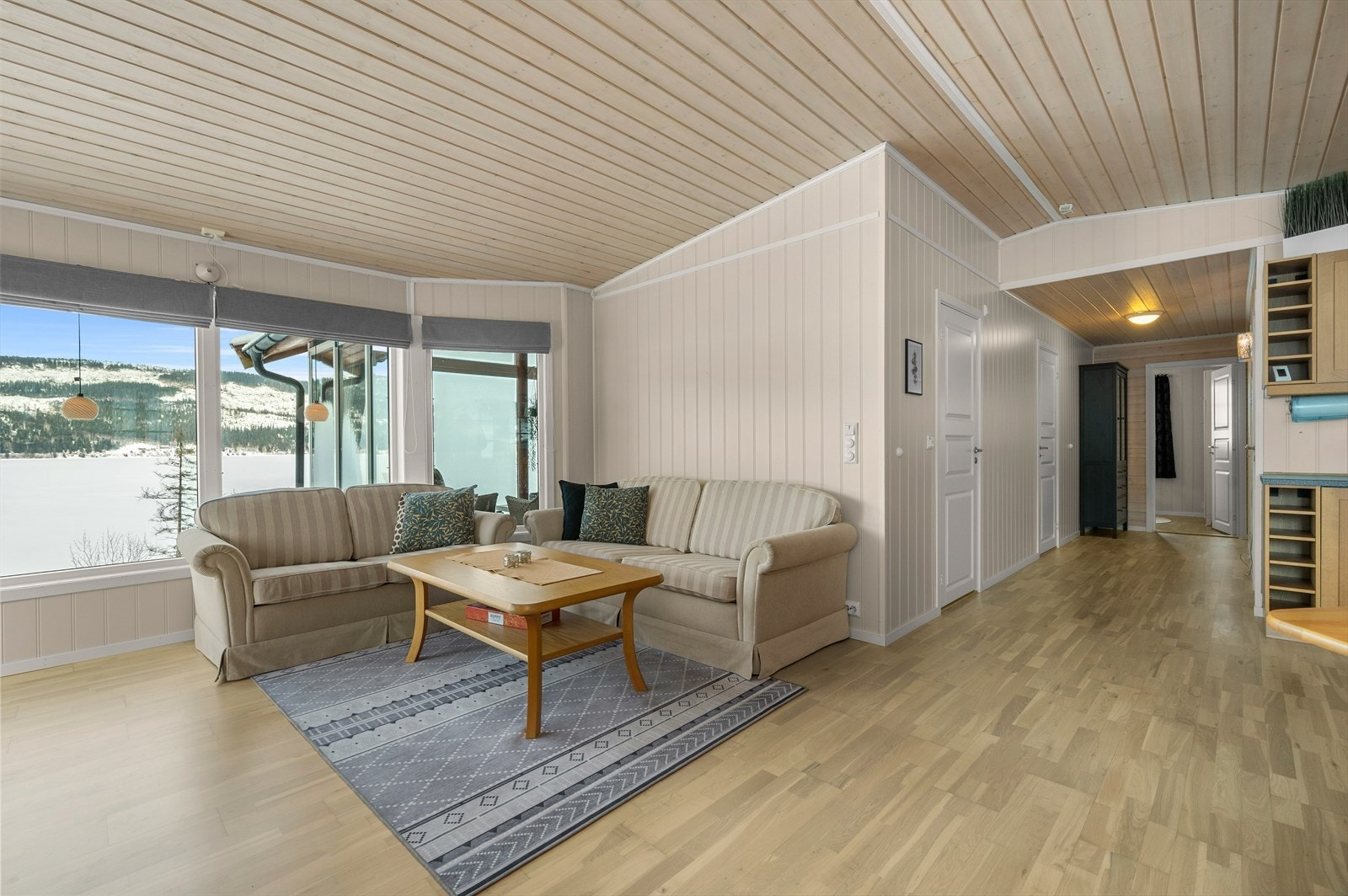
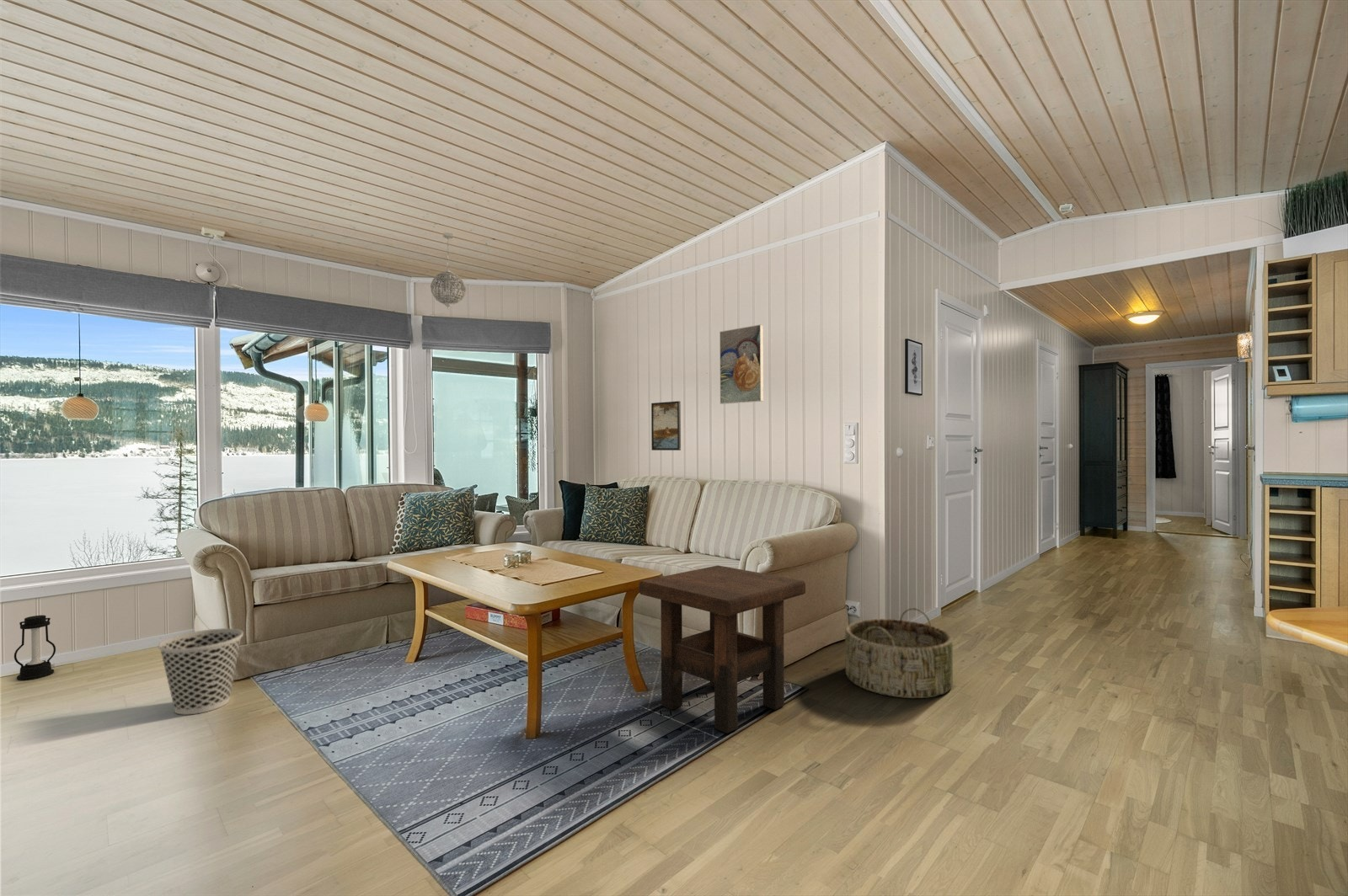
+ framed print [650,400,682,451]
+ lantern [13,615,56,681]
+ basket [844,607,954,699]
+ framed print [719,323,764,405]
+ side table [638,564,806,734]
+ pendant light [430,232,467,311]
+ wastebasket [158,627,244,716]
